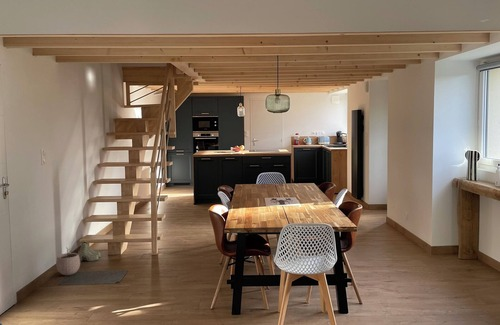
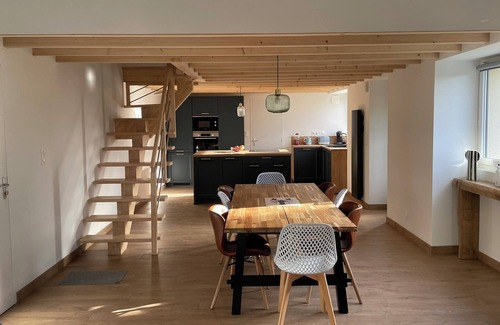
- plant pot [55,246,81,276]
- boots [77,241,101,262]
